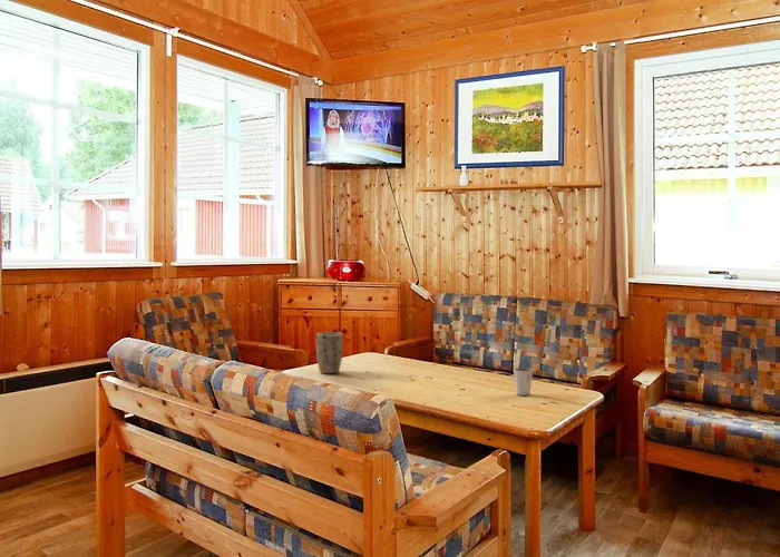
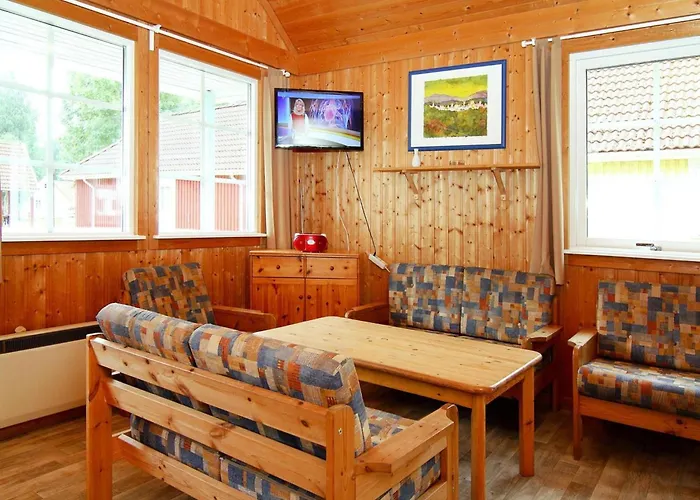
- plant pot [315,331,343,374]
- dixie cup [513,367,534,397]
